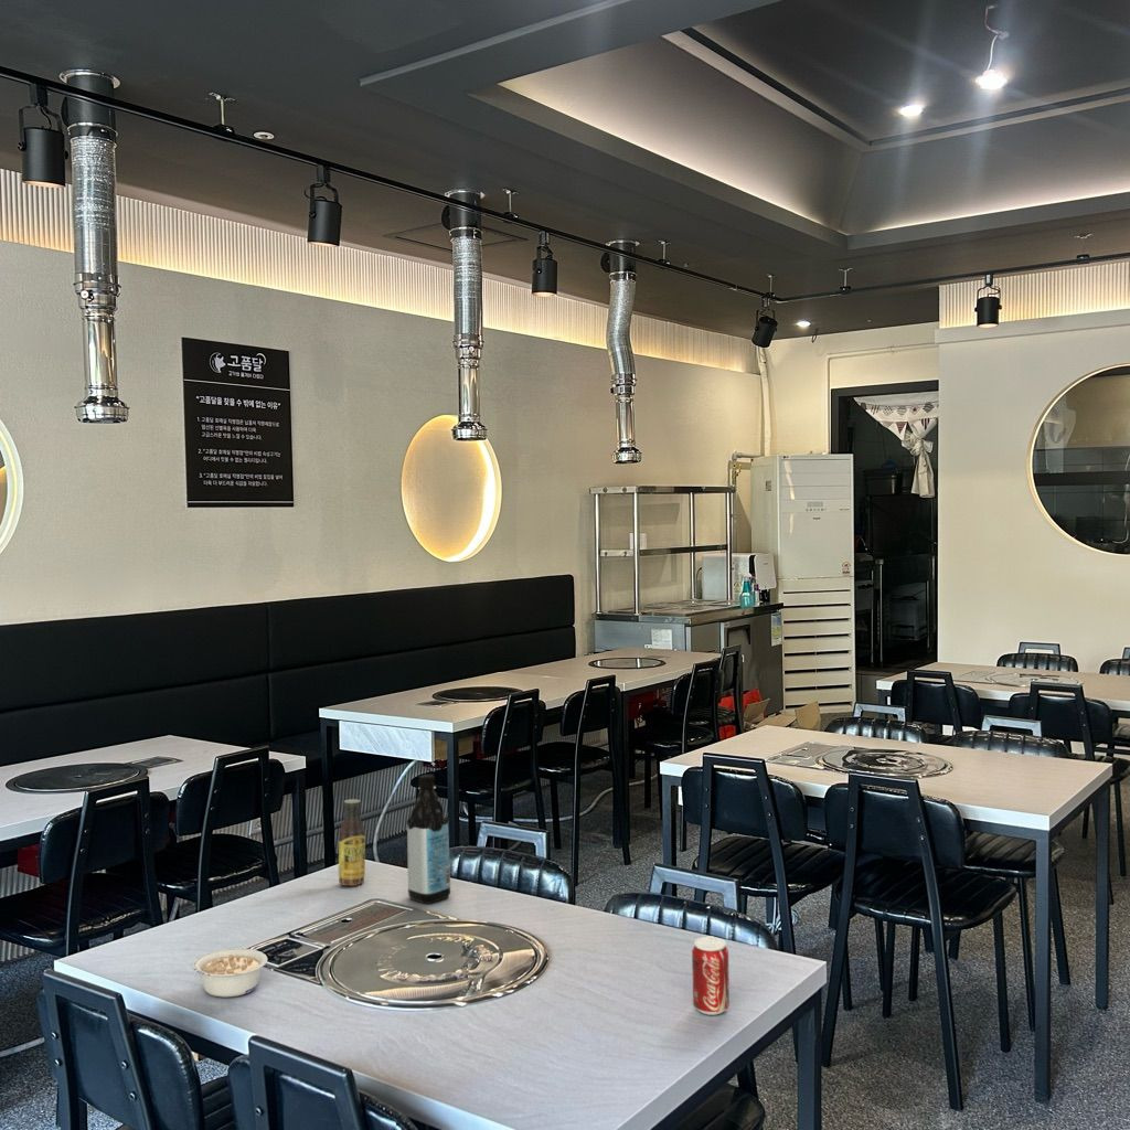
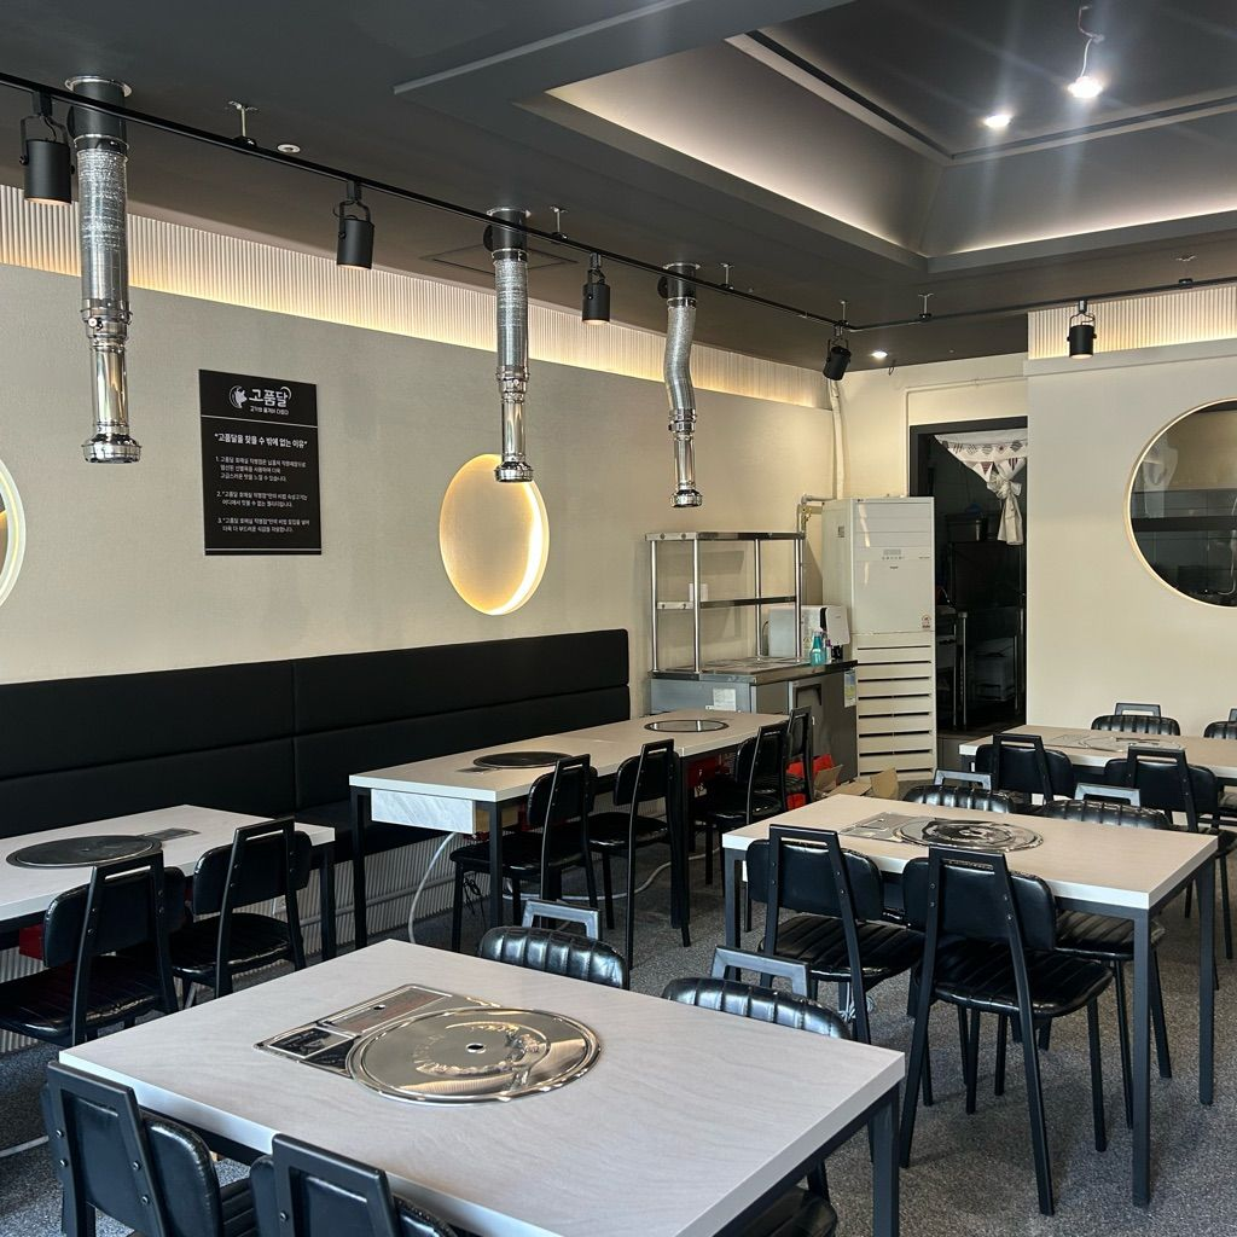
- legume [191,948,268,999]
- sauce bottle [338,798,366,887]
- water bottle [406,774,451,905]
- beverage can [691,935,731,1016]
